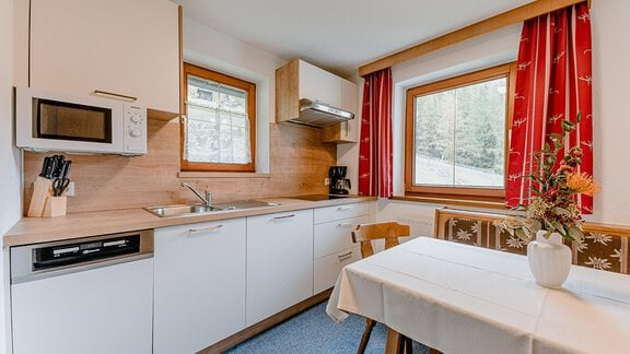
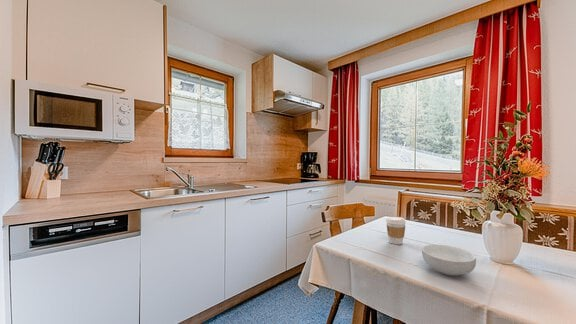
+ cereal bowl [421,244,477,277]
+ coffee cup [385,216,407,245]
